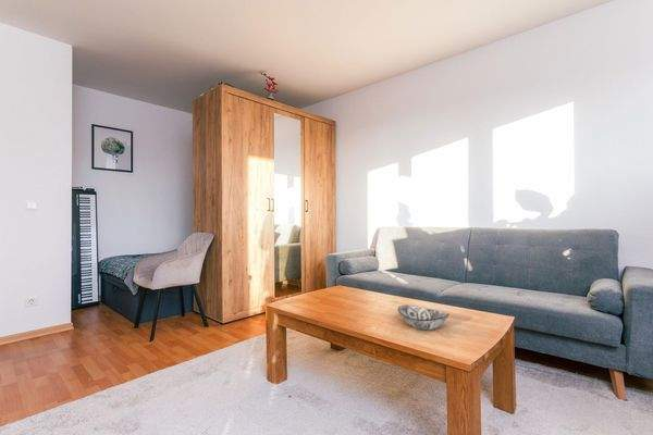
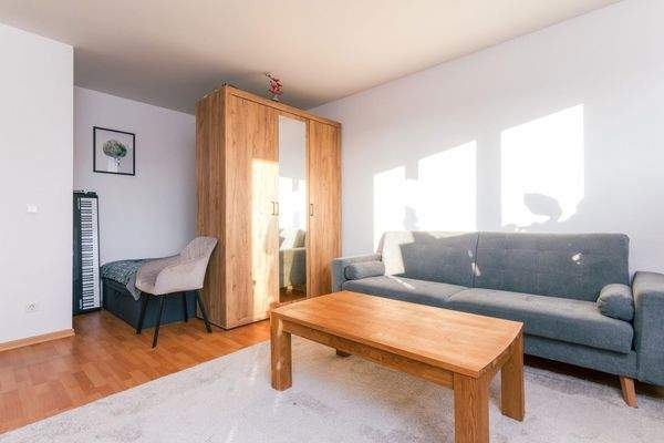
- decorative bowl [397,303,451,331]
